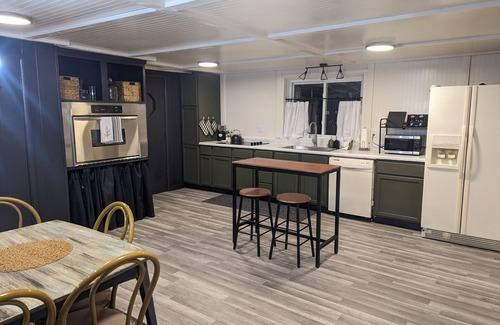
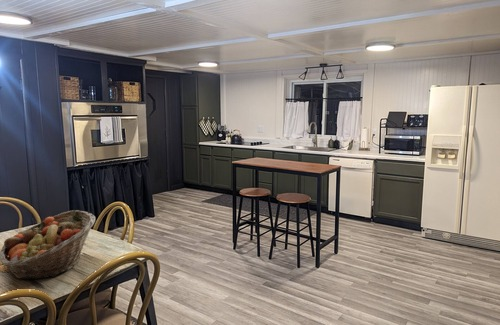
+ fruit basket [0,209,96,280]
